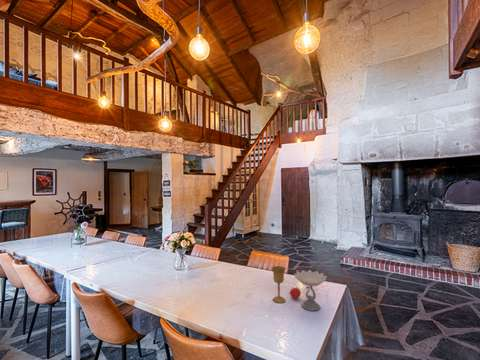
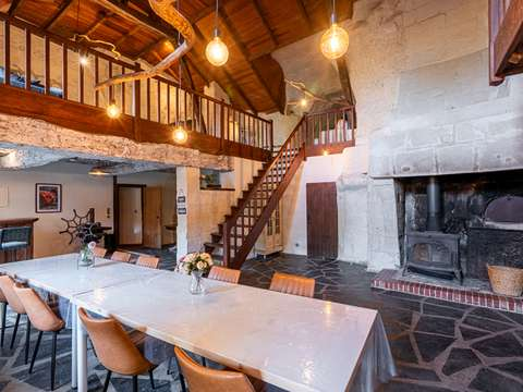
- goblet [270,265,328,312]
